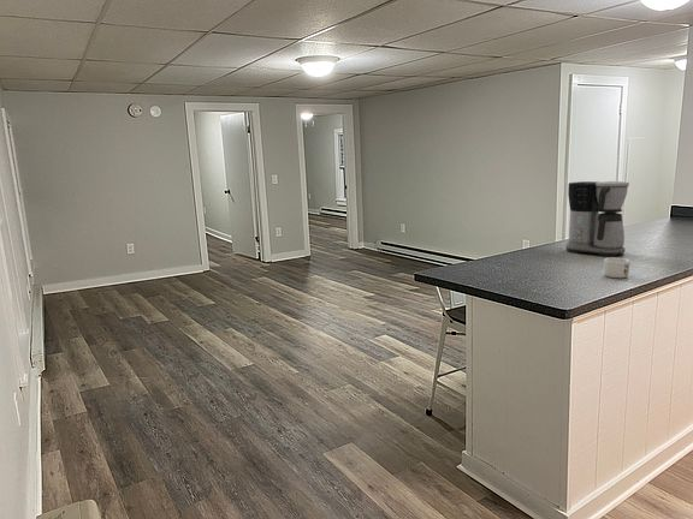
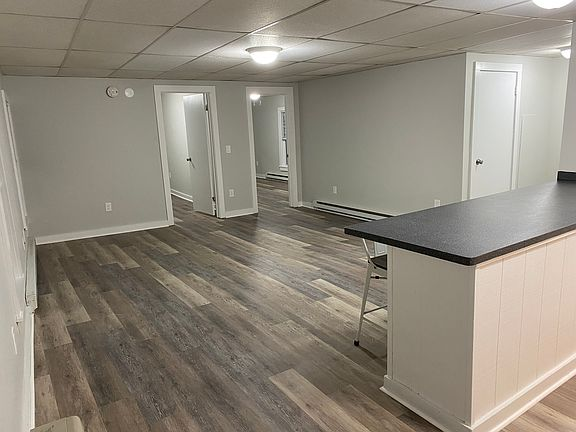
- mug [603,256,630,279]
- coffee maker [564,180,630,257]
